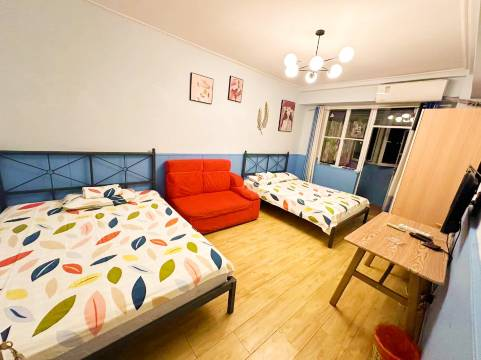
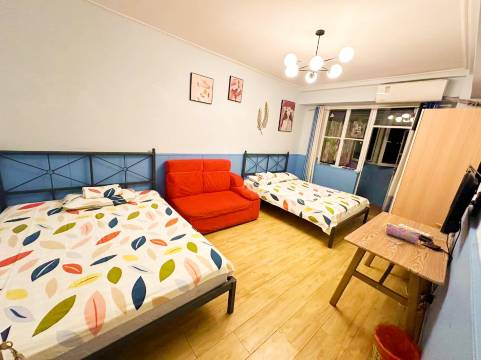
+ pencil case [385,223,421,245]
